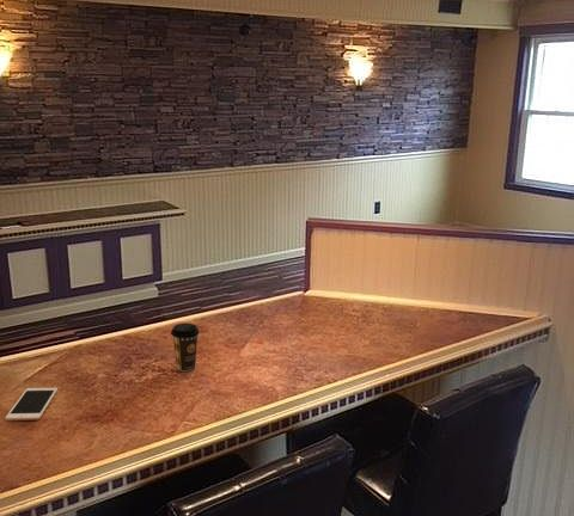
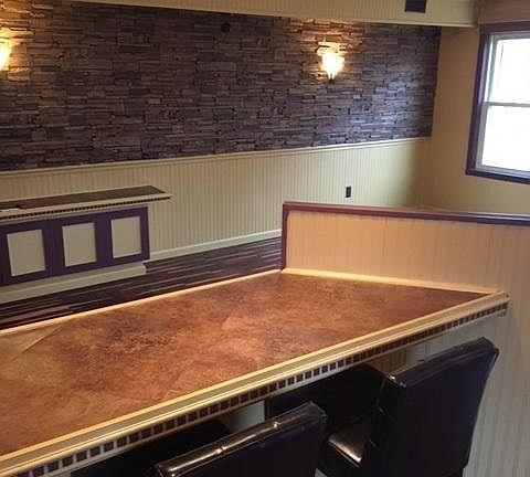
- coffee cup [170,322,201,373]
- cell phone [5,387,59,422]
